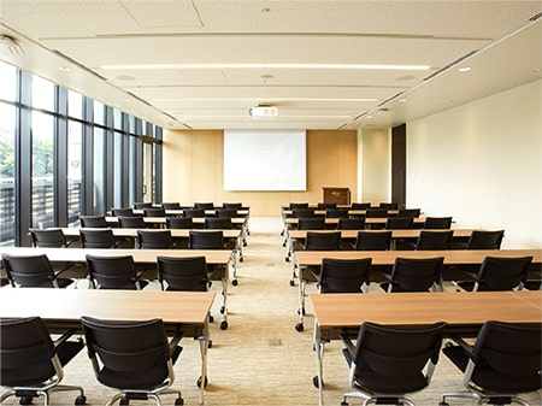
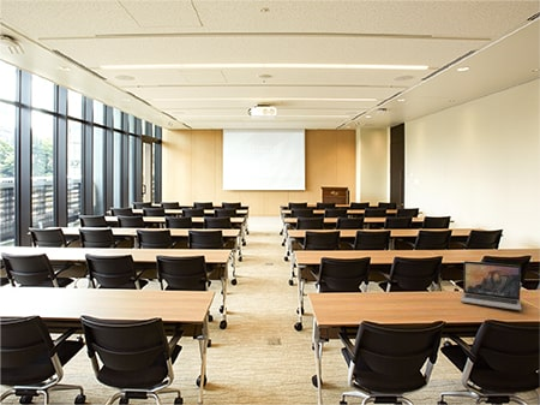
+ laptop [460,260,522,311]
